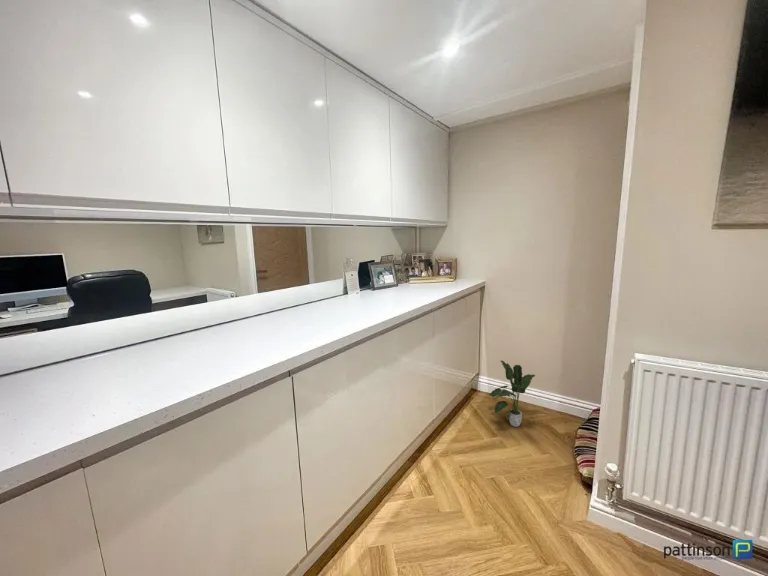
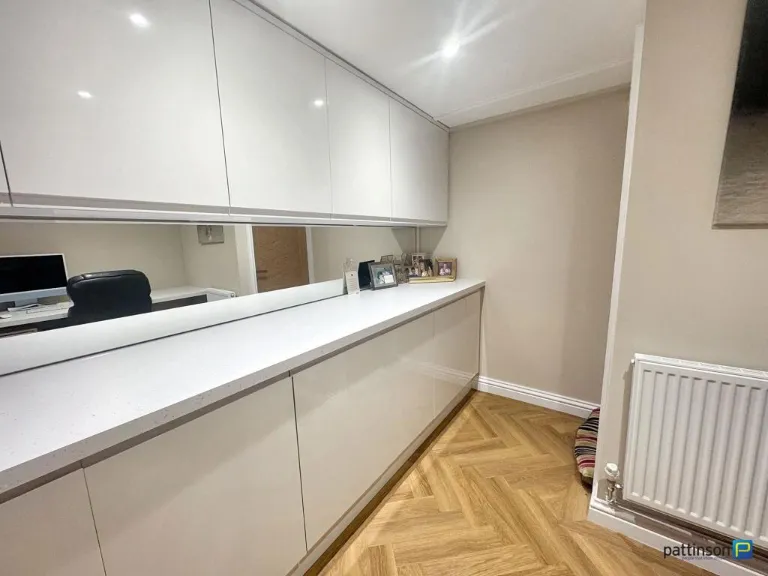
- potted plant [488,360,536,428]
